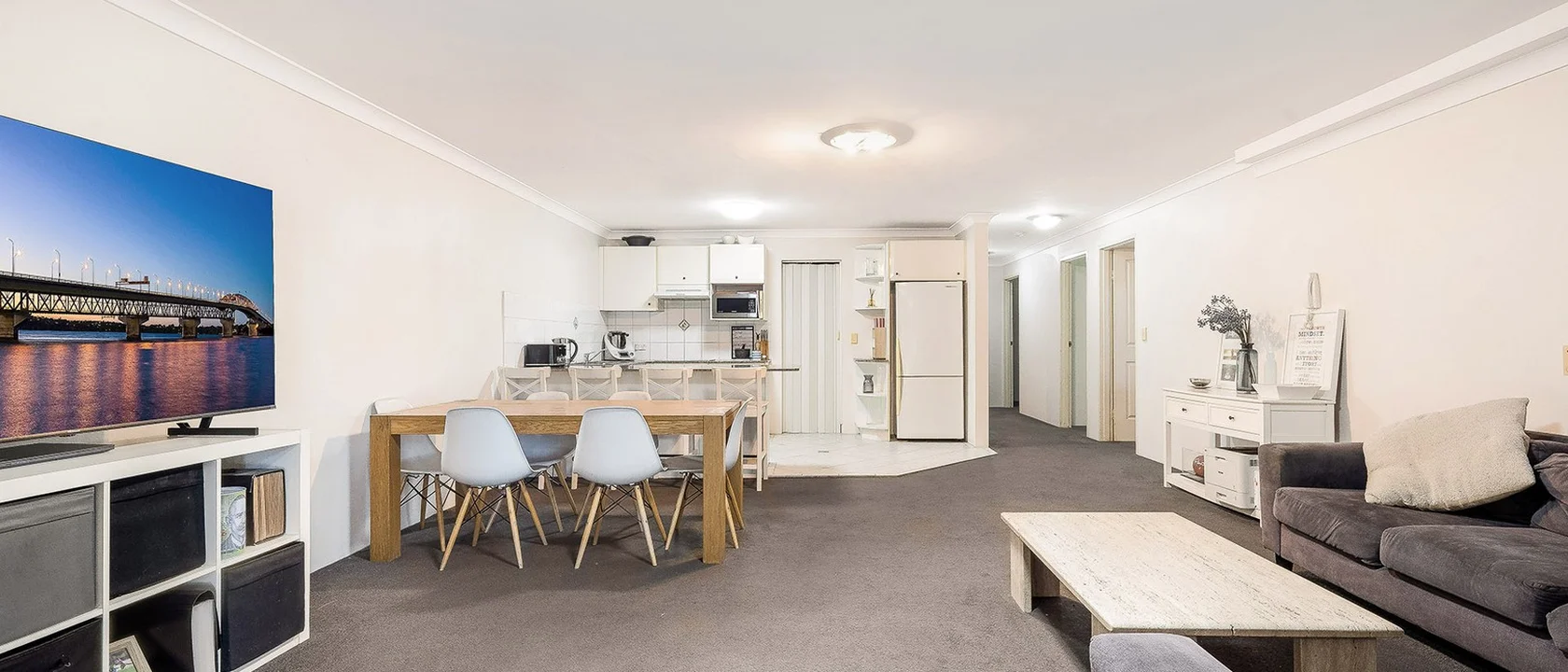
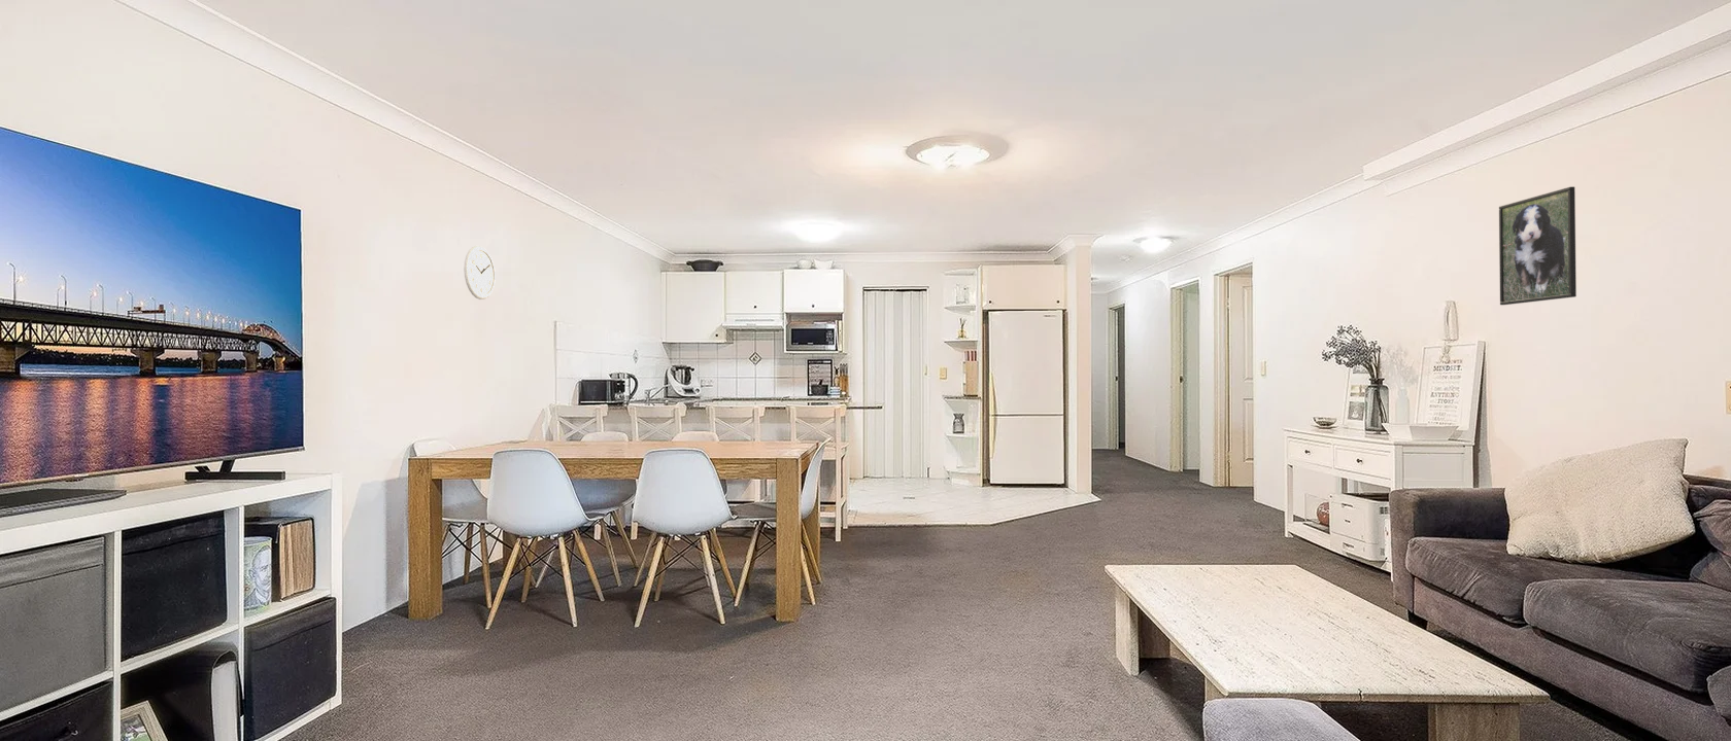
+ wall clock [463,245,497,301]
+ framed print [1498,185,1578,305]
